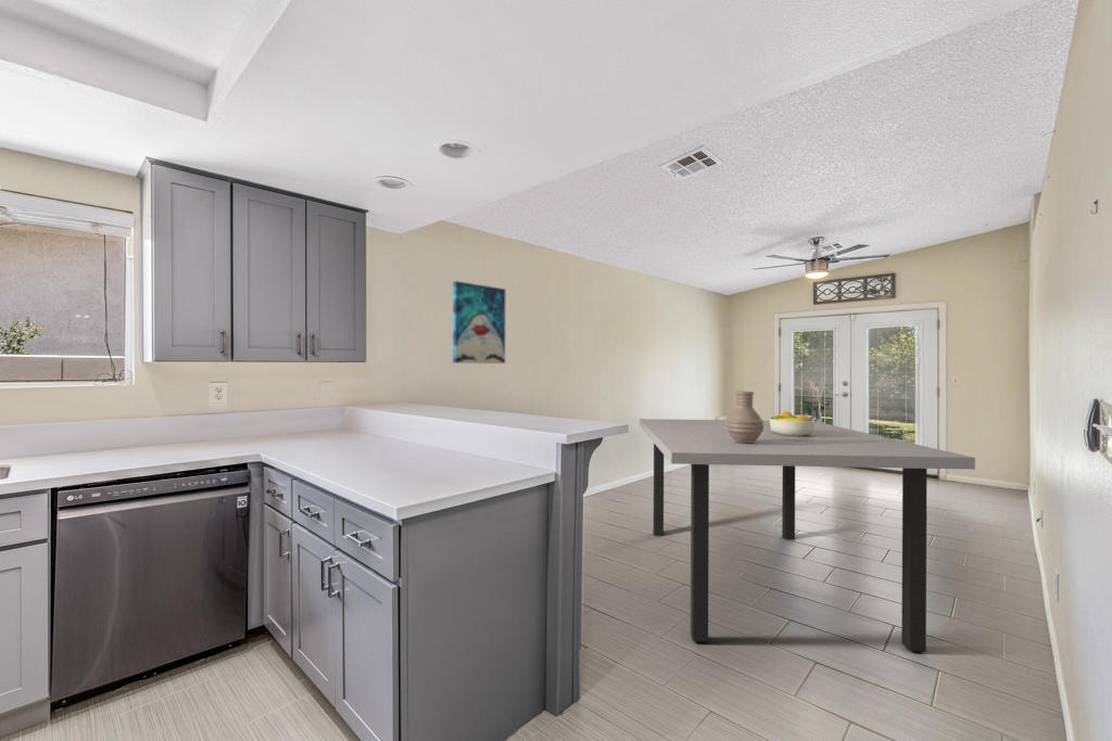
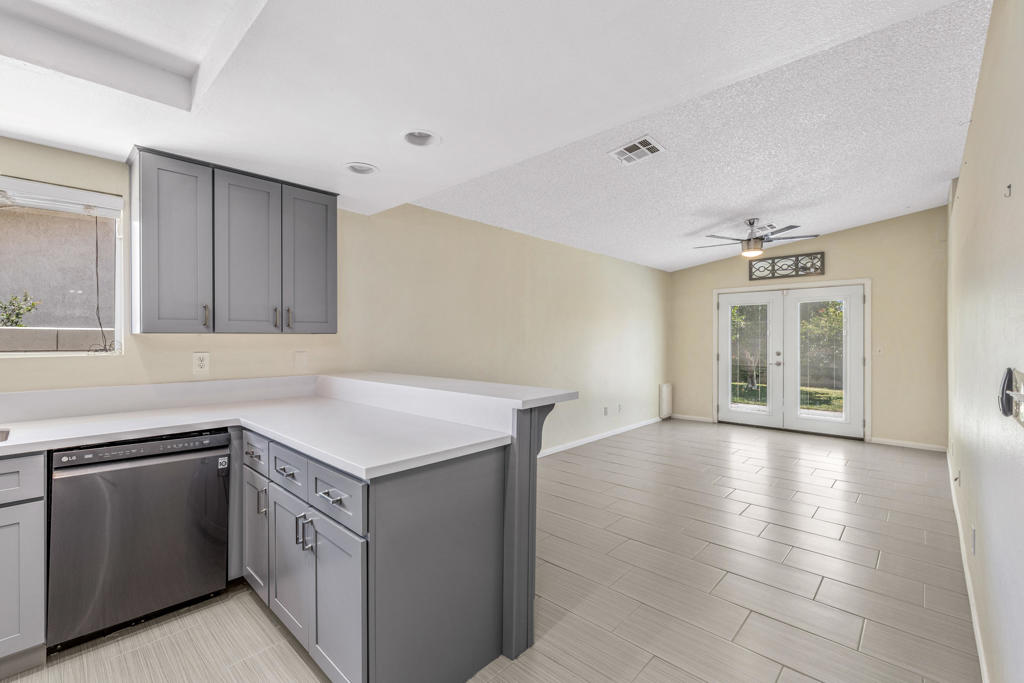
- vase [724,391,764,443]
- dining table [639,418,976,652]
- fruit bowl [769,410,816,436]
- wall art [452,280,507,365]
